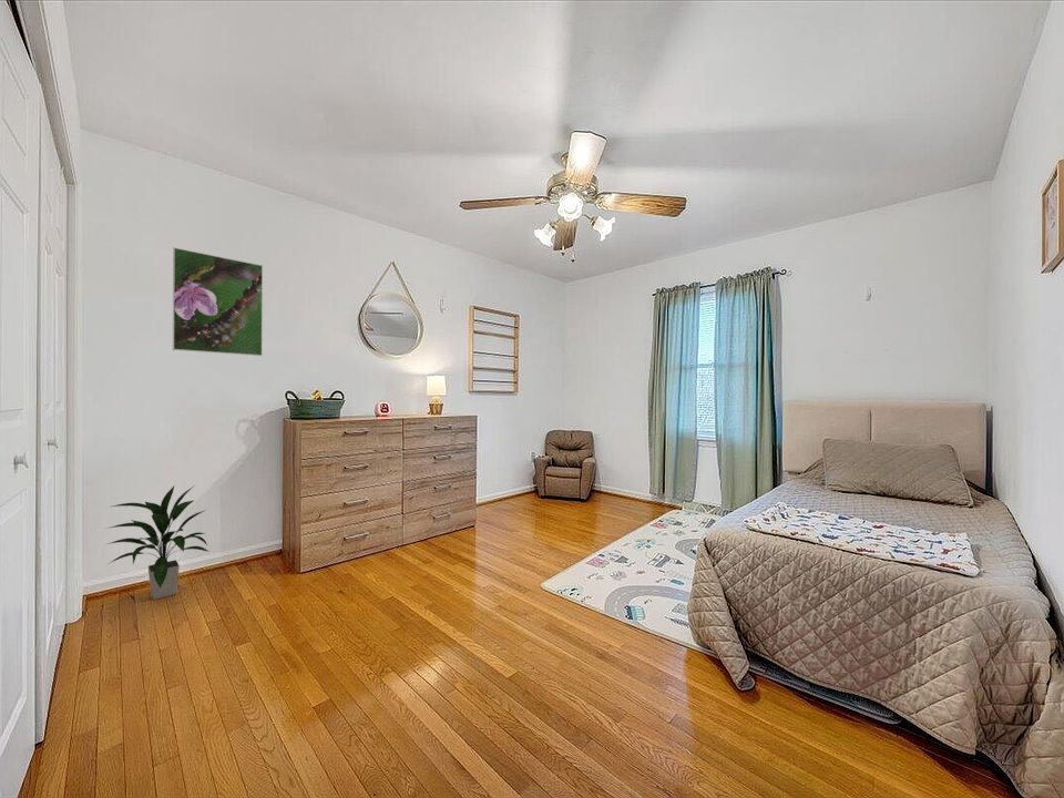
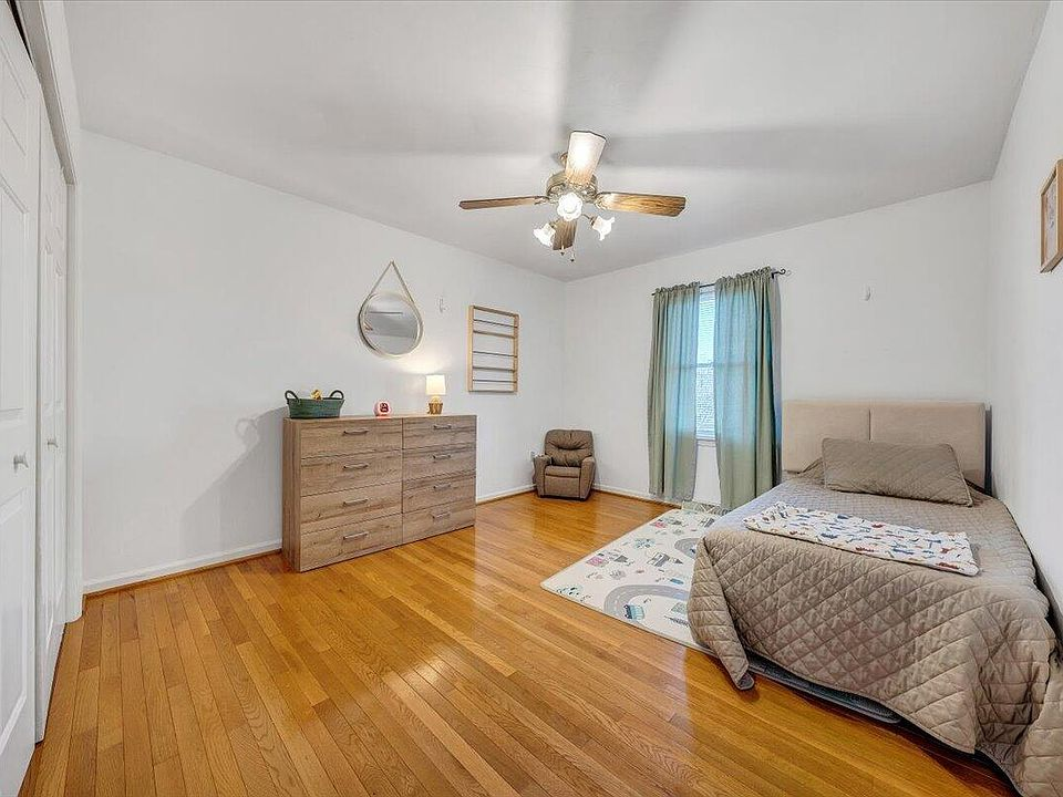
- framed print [172,246,264,357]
- indoor plant [104,485,211,601]
